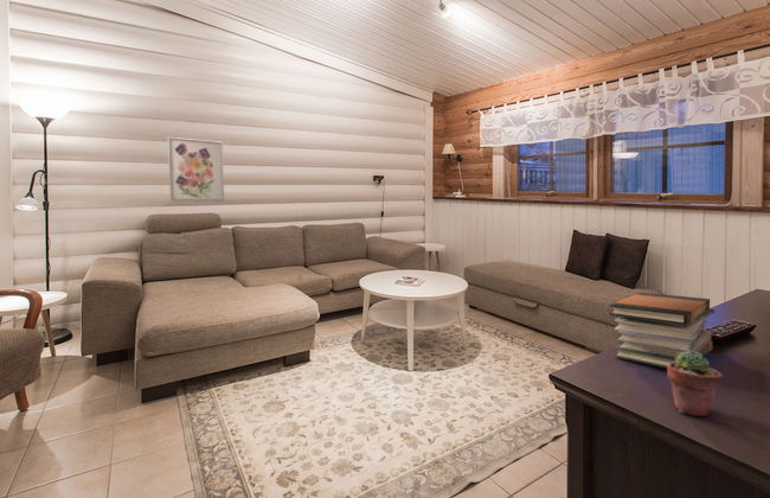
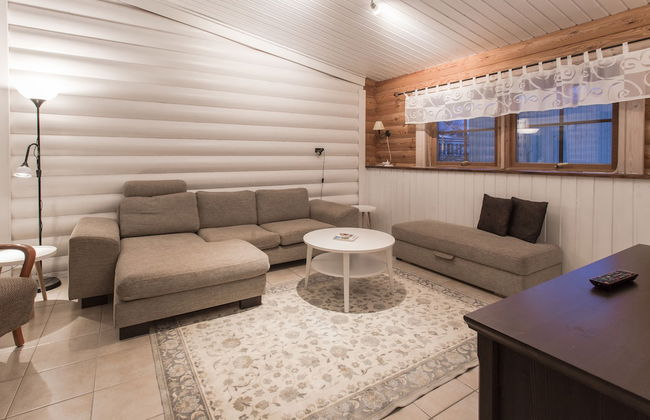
- potted succulent [666,351,724,417]
- wall art [167,136,225,203]
- book stack [608,292,716,369]
